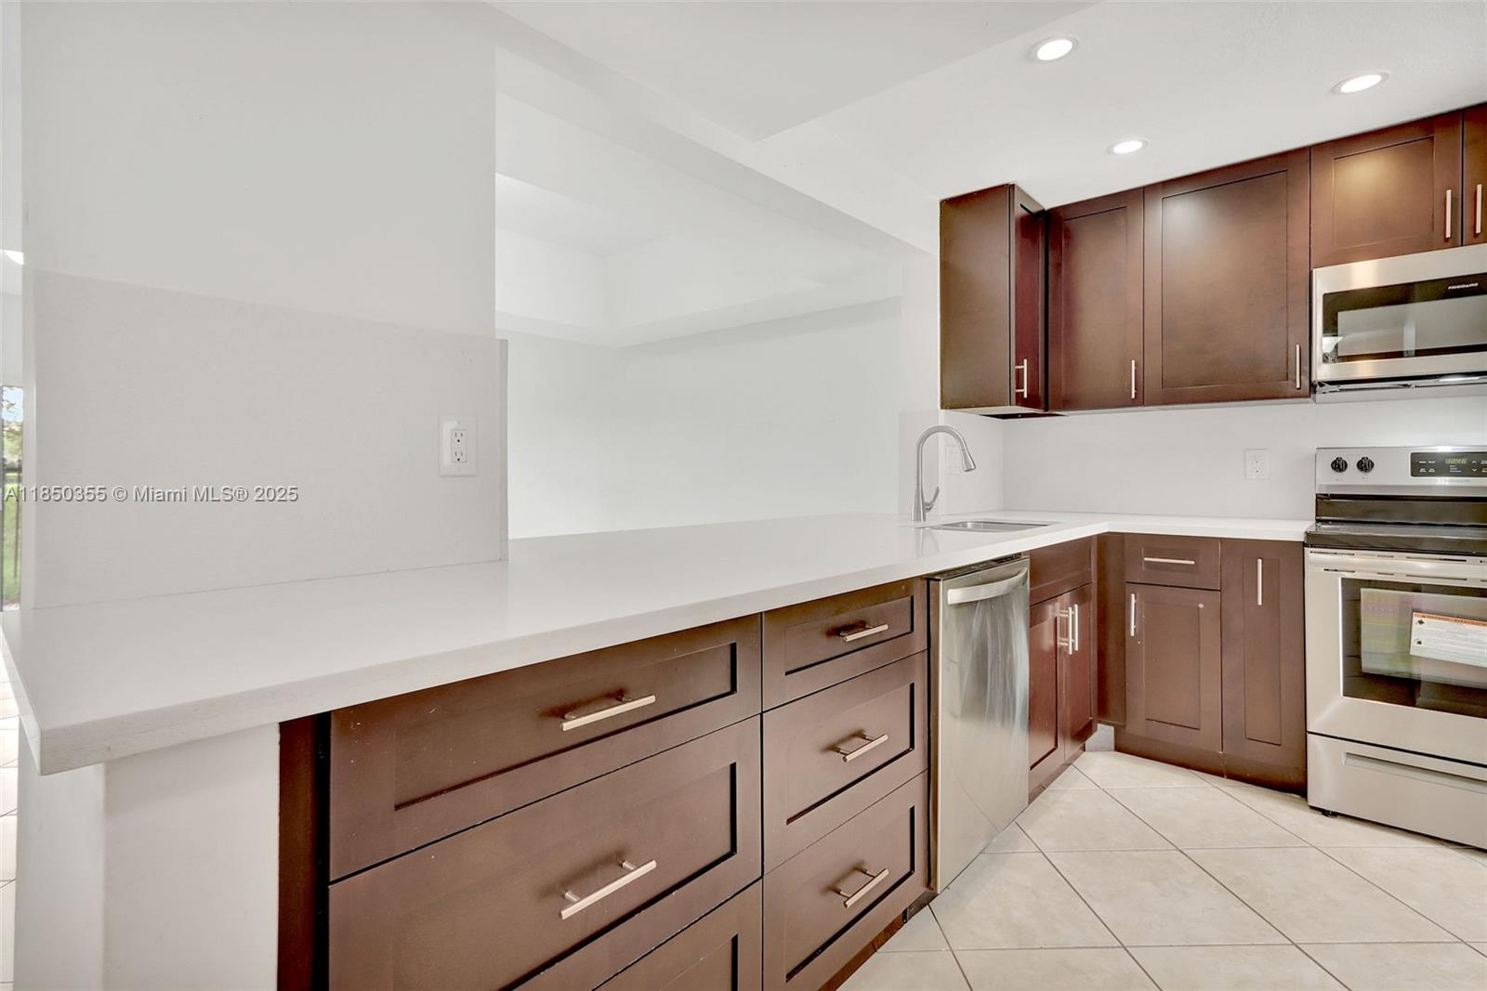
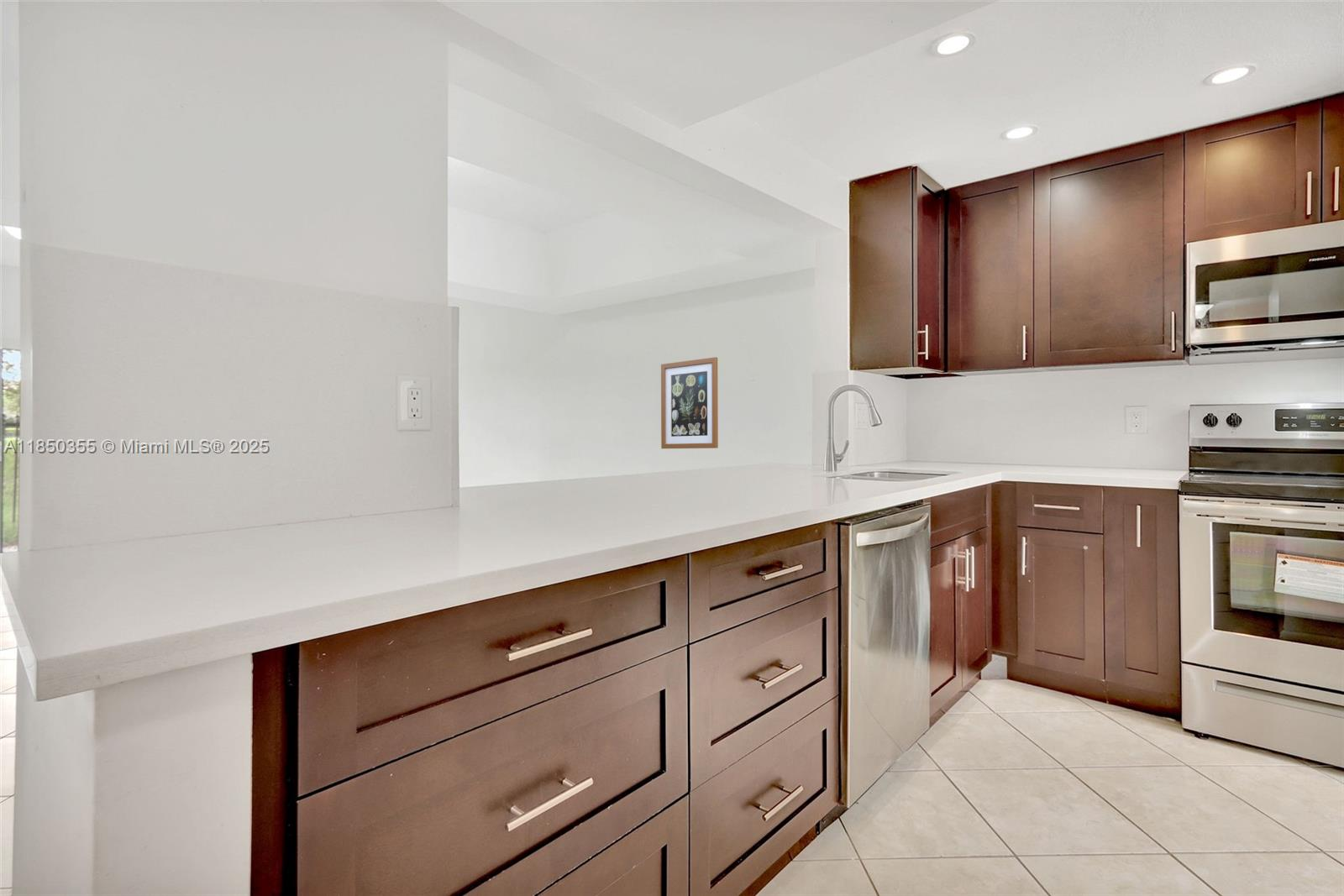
+ wall art [660,356,719,449]
